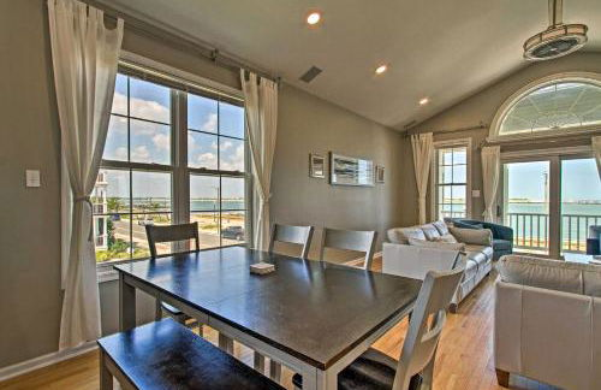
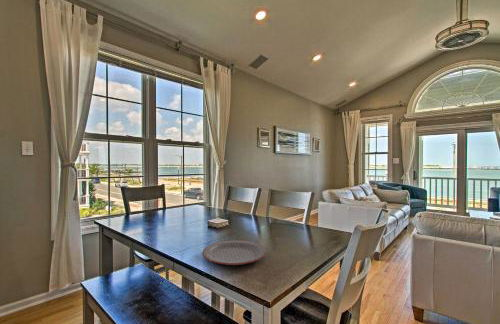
+ plate [201,239,267,266]
